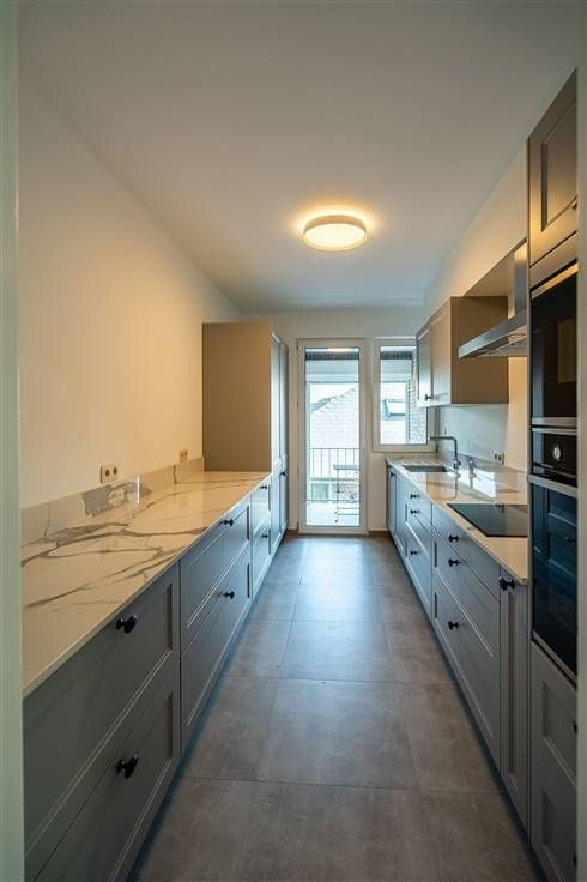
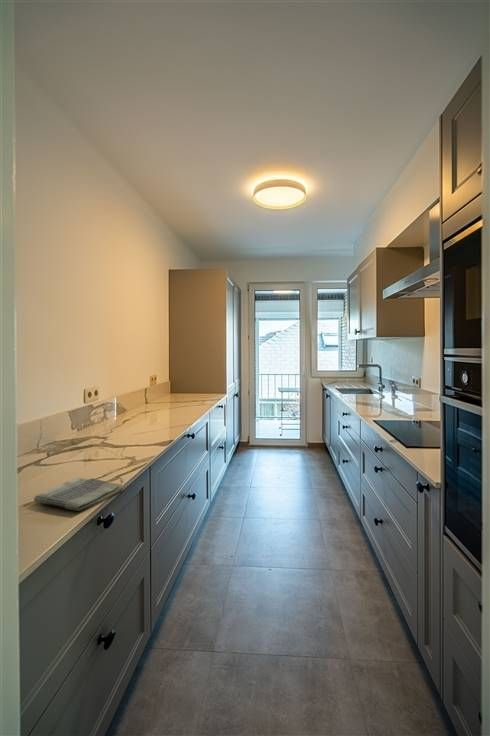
+ dish towel [33,476,125,512]
